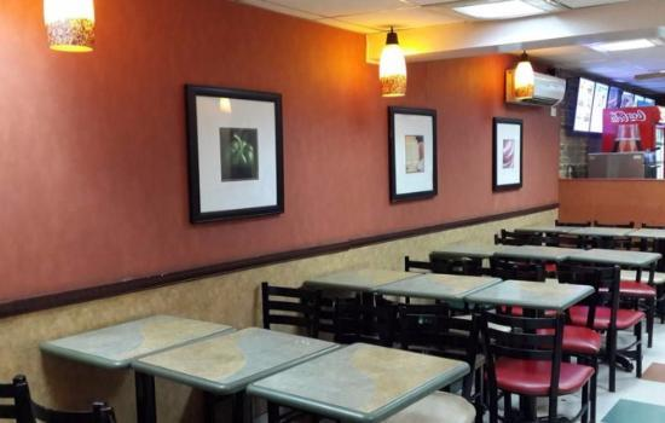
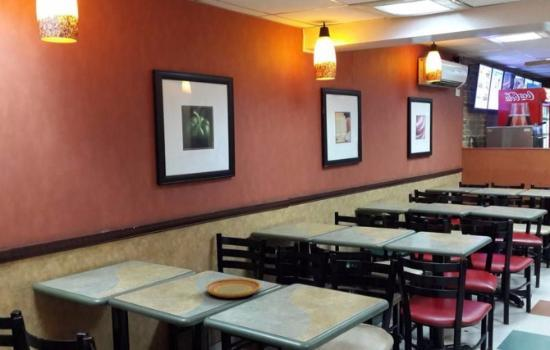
+ plate [205,277,262,299]
